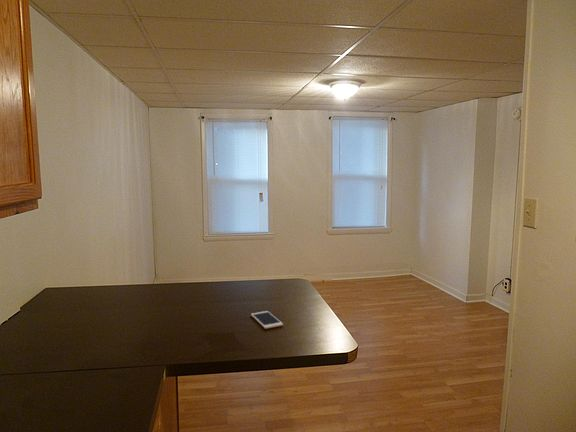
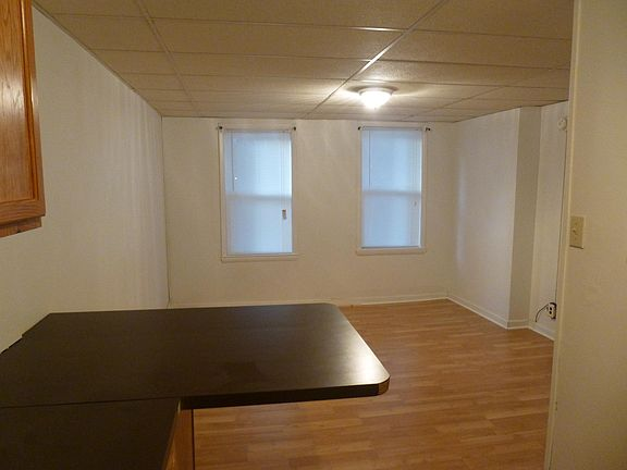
- cell phone [250,310,284,330]
